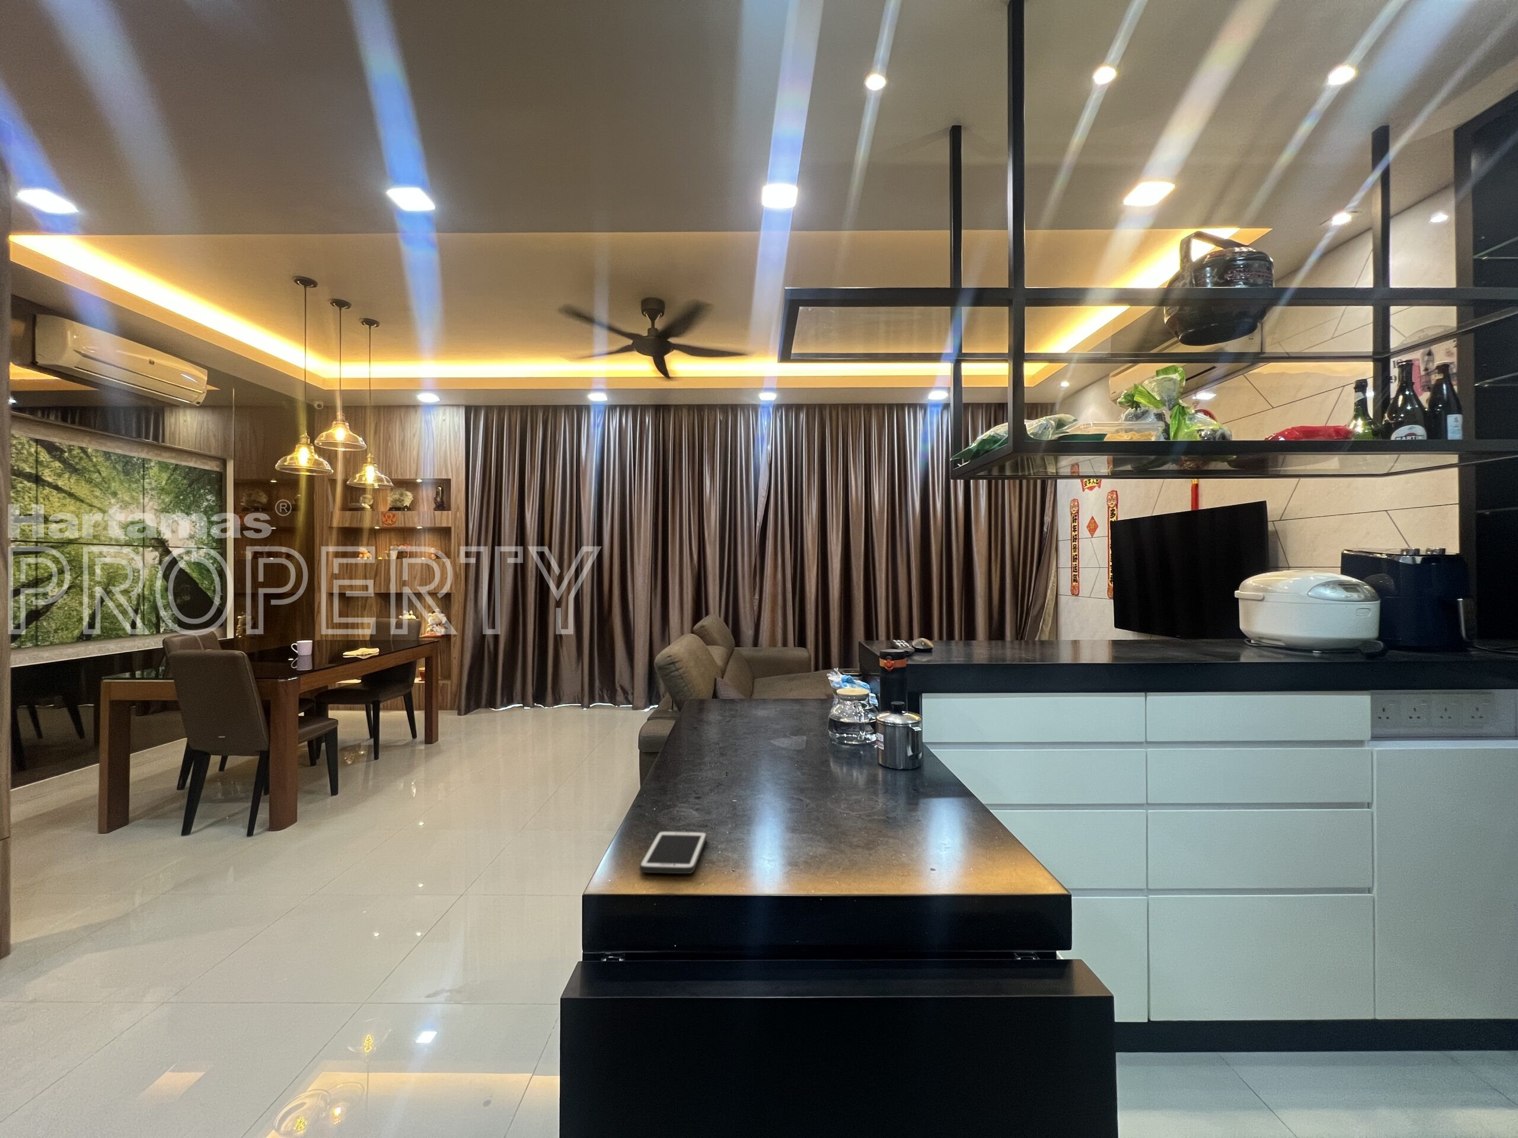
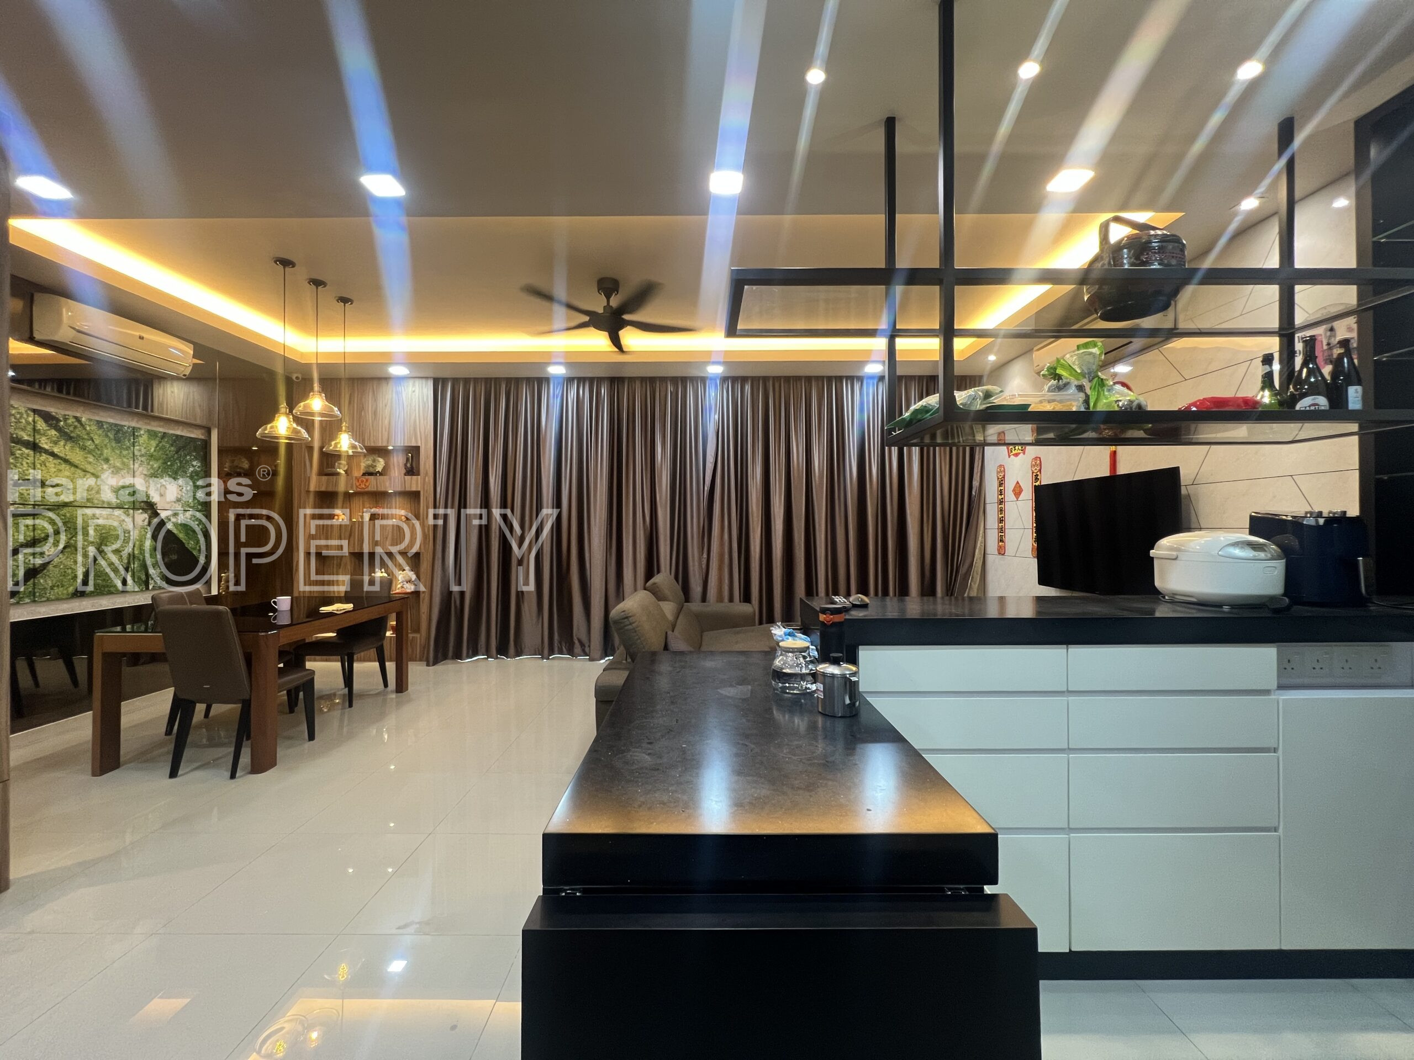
- cell phone [639,831,708,874]
